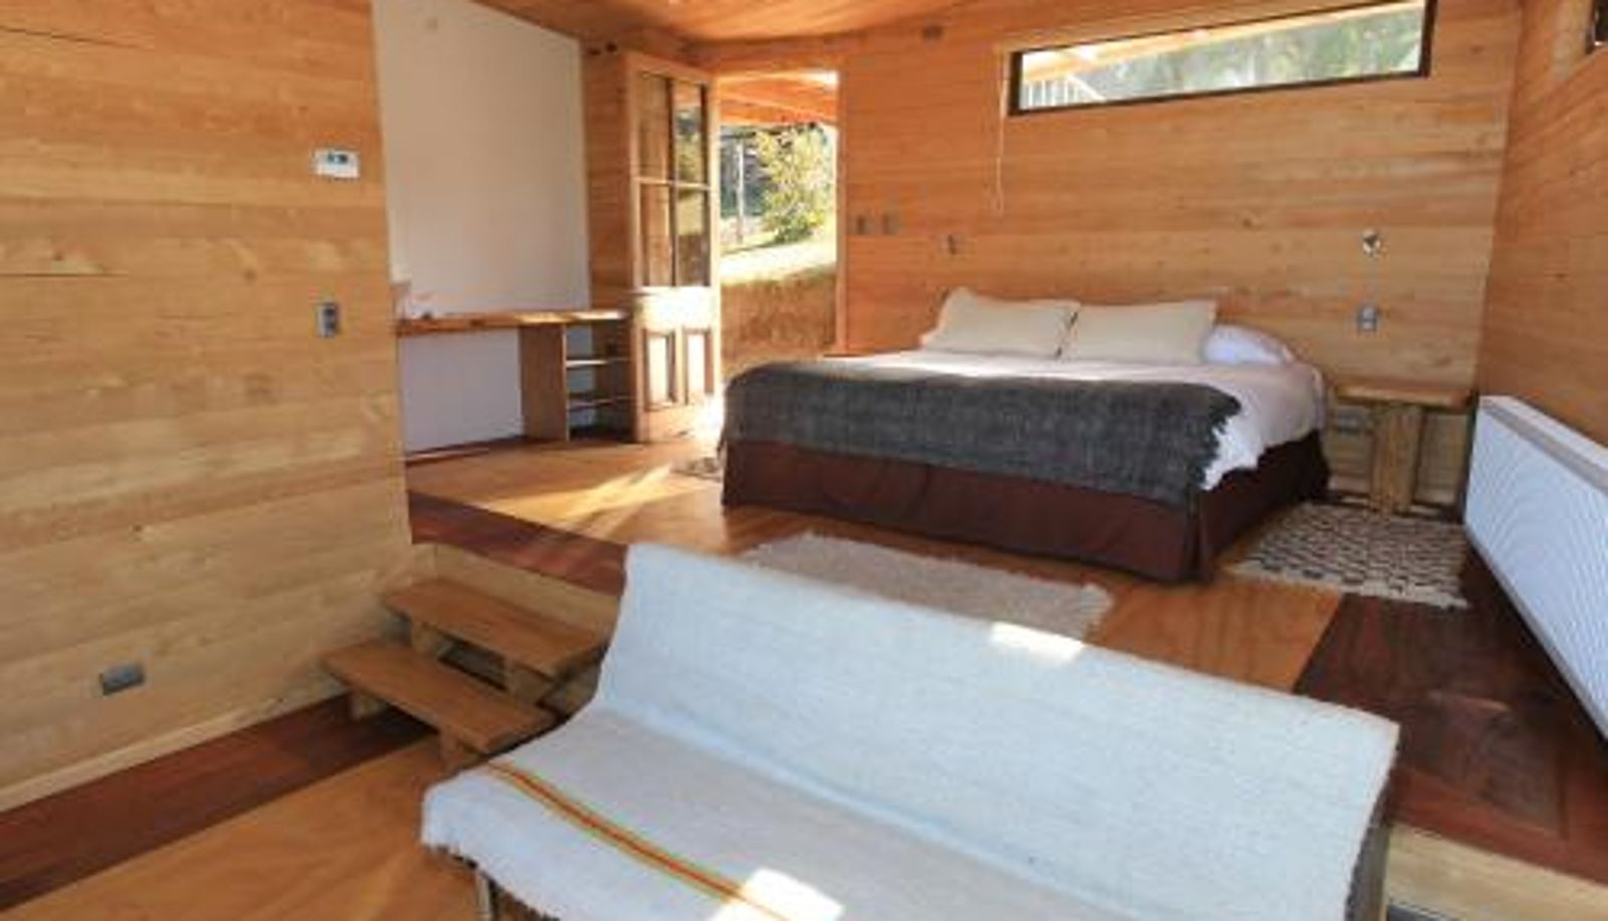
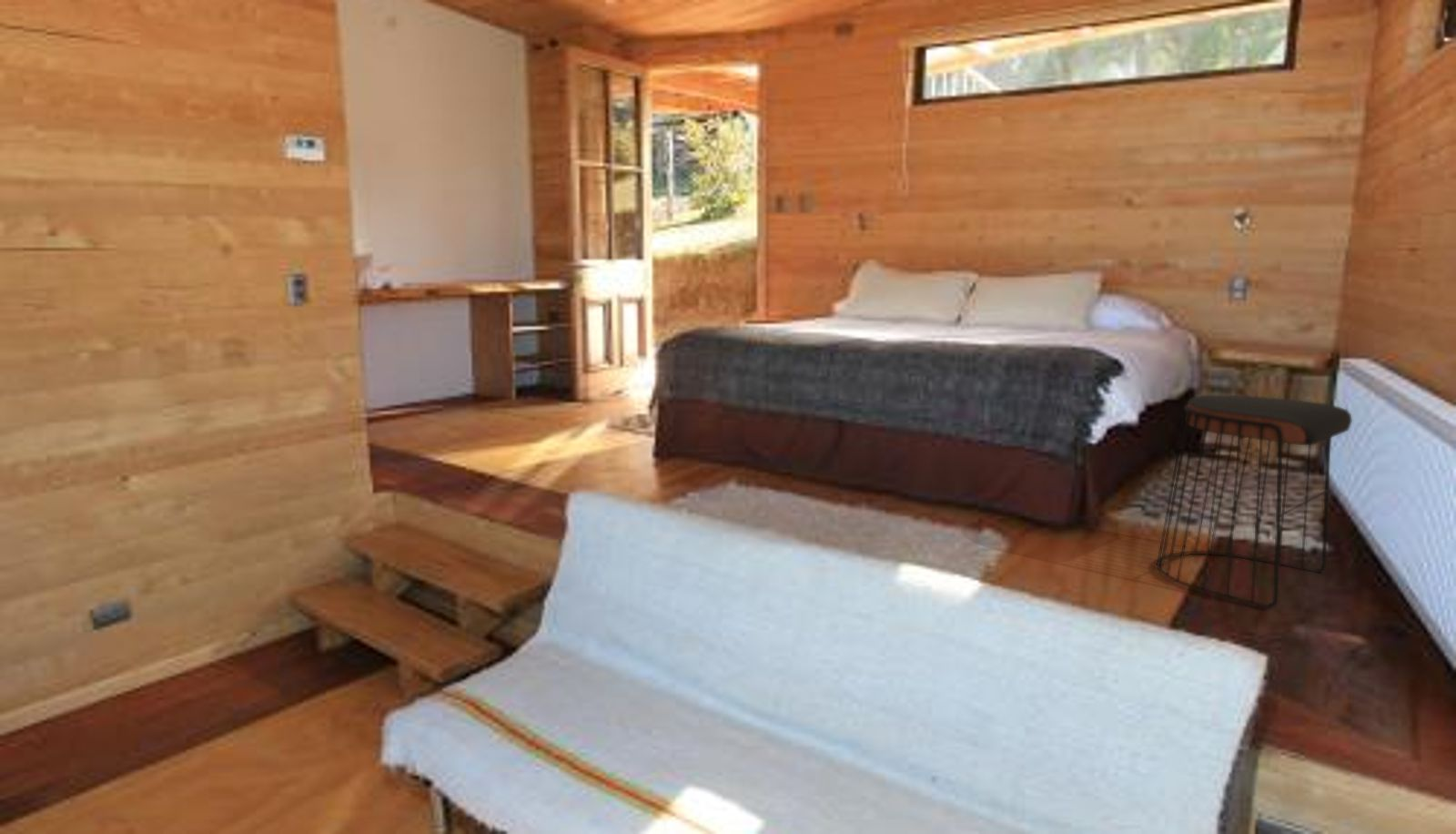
+ stool [1155,394,1353,609]
